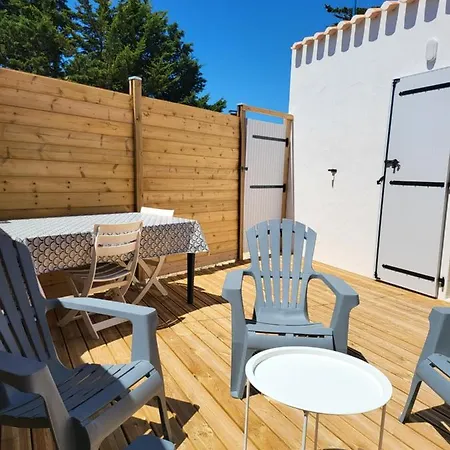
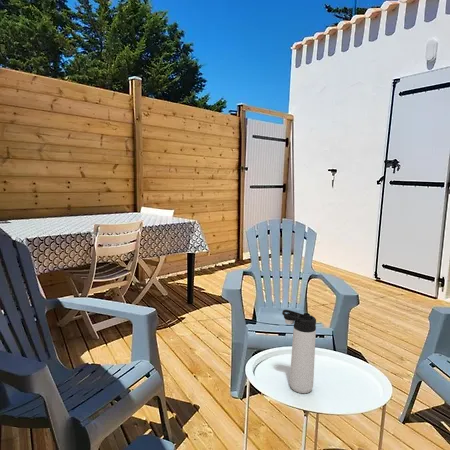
+ thermos bottle [281,309,317,394]
